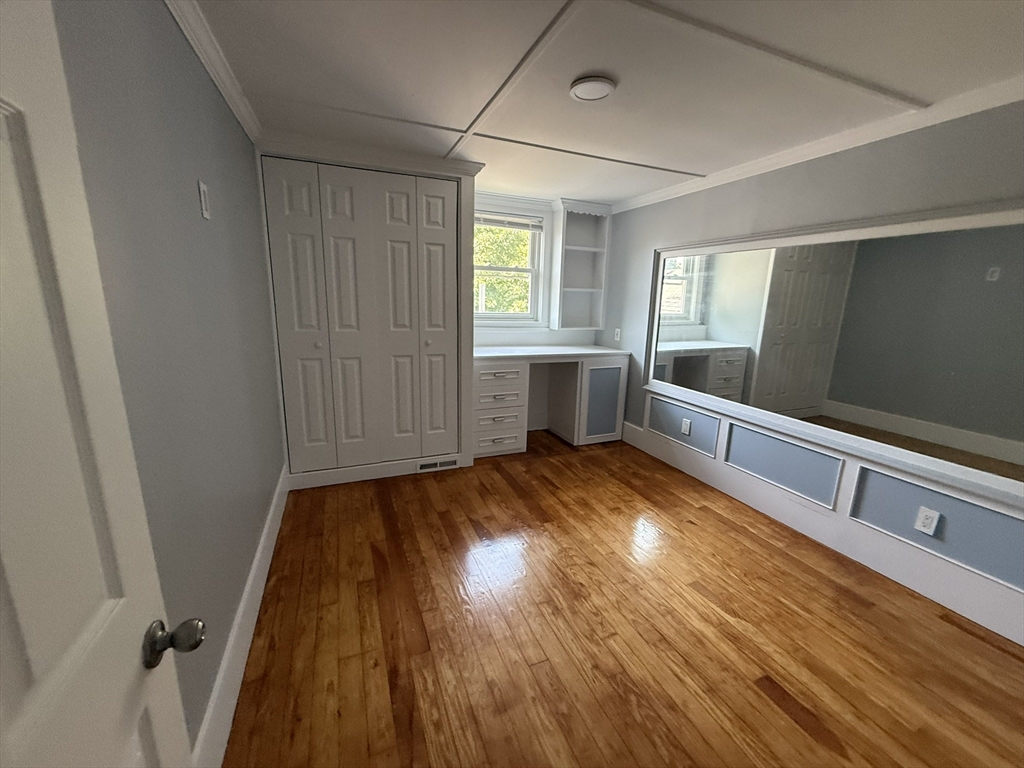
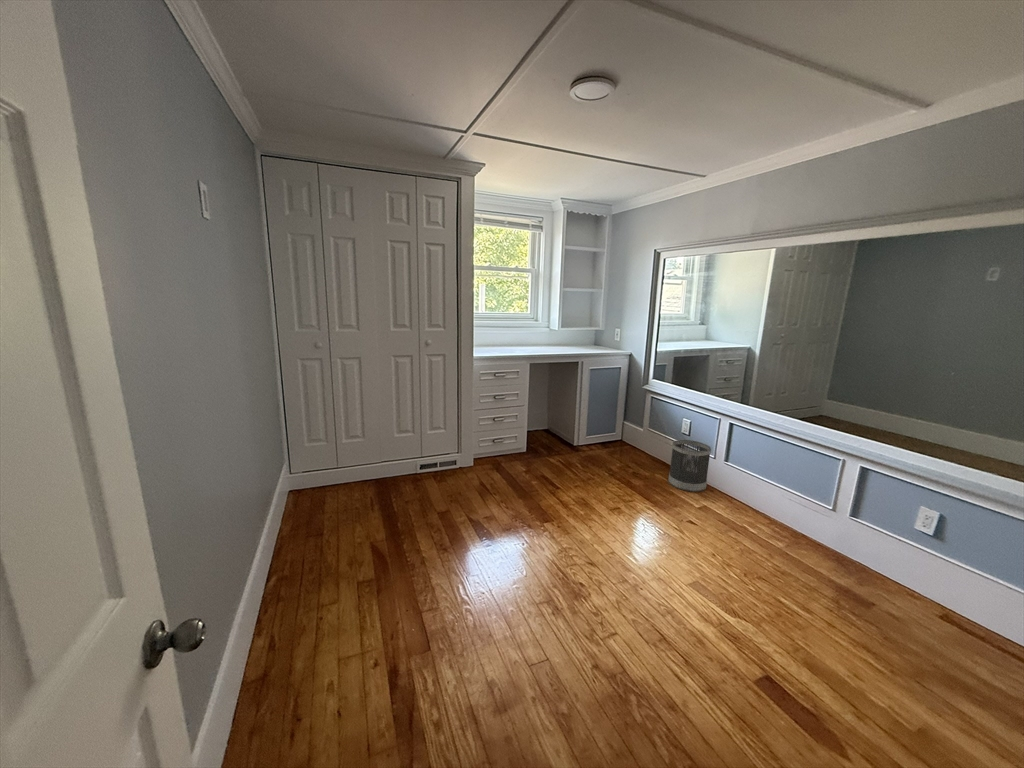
+ wastebasket [667,439,712,493]
